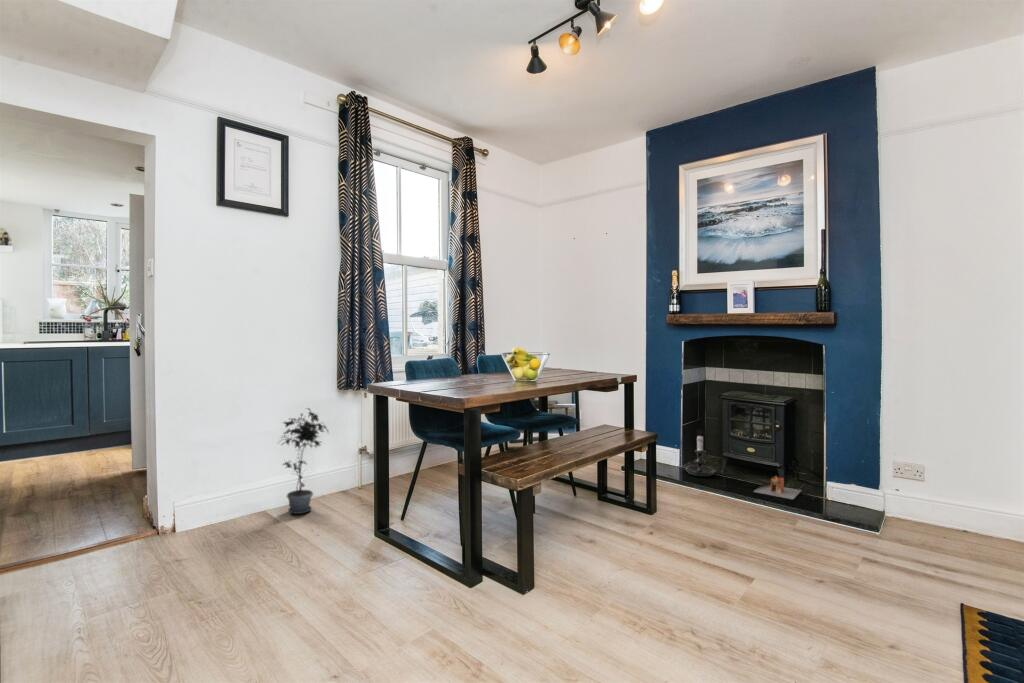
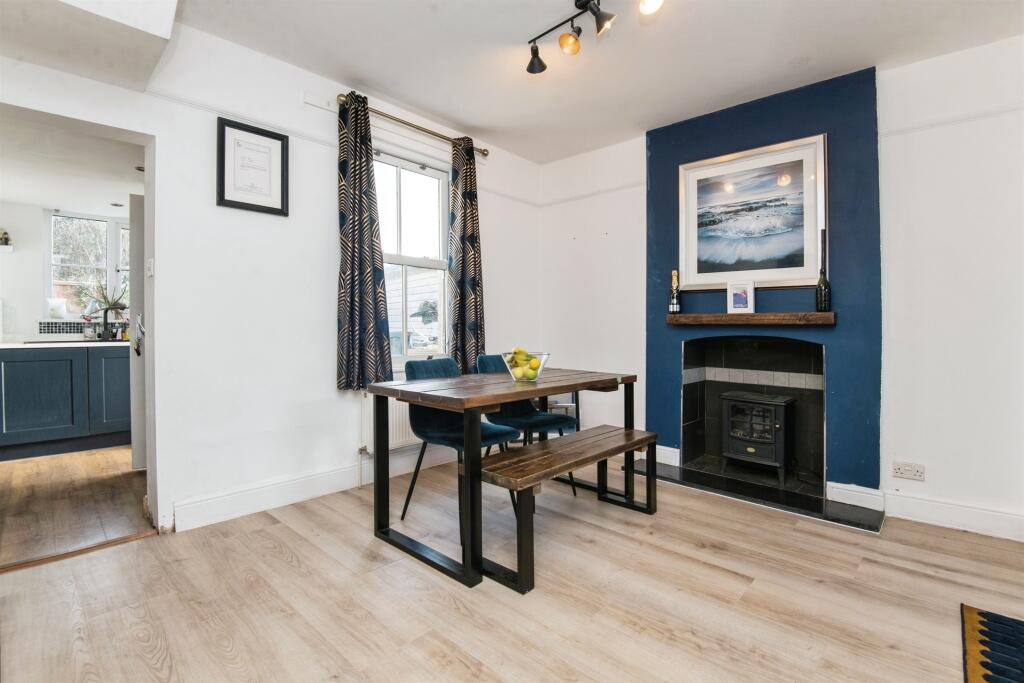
- architectural model [752,476,803,500]
- candle holder [684,435,717,477]
- potted plant [276,407,330,515]
